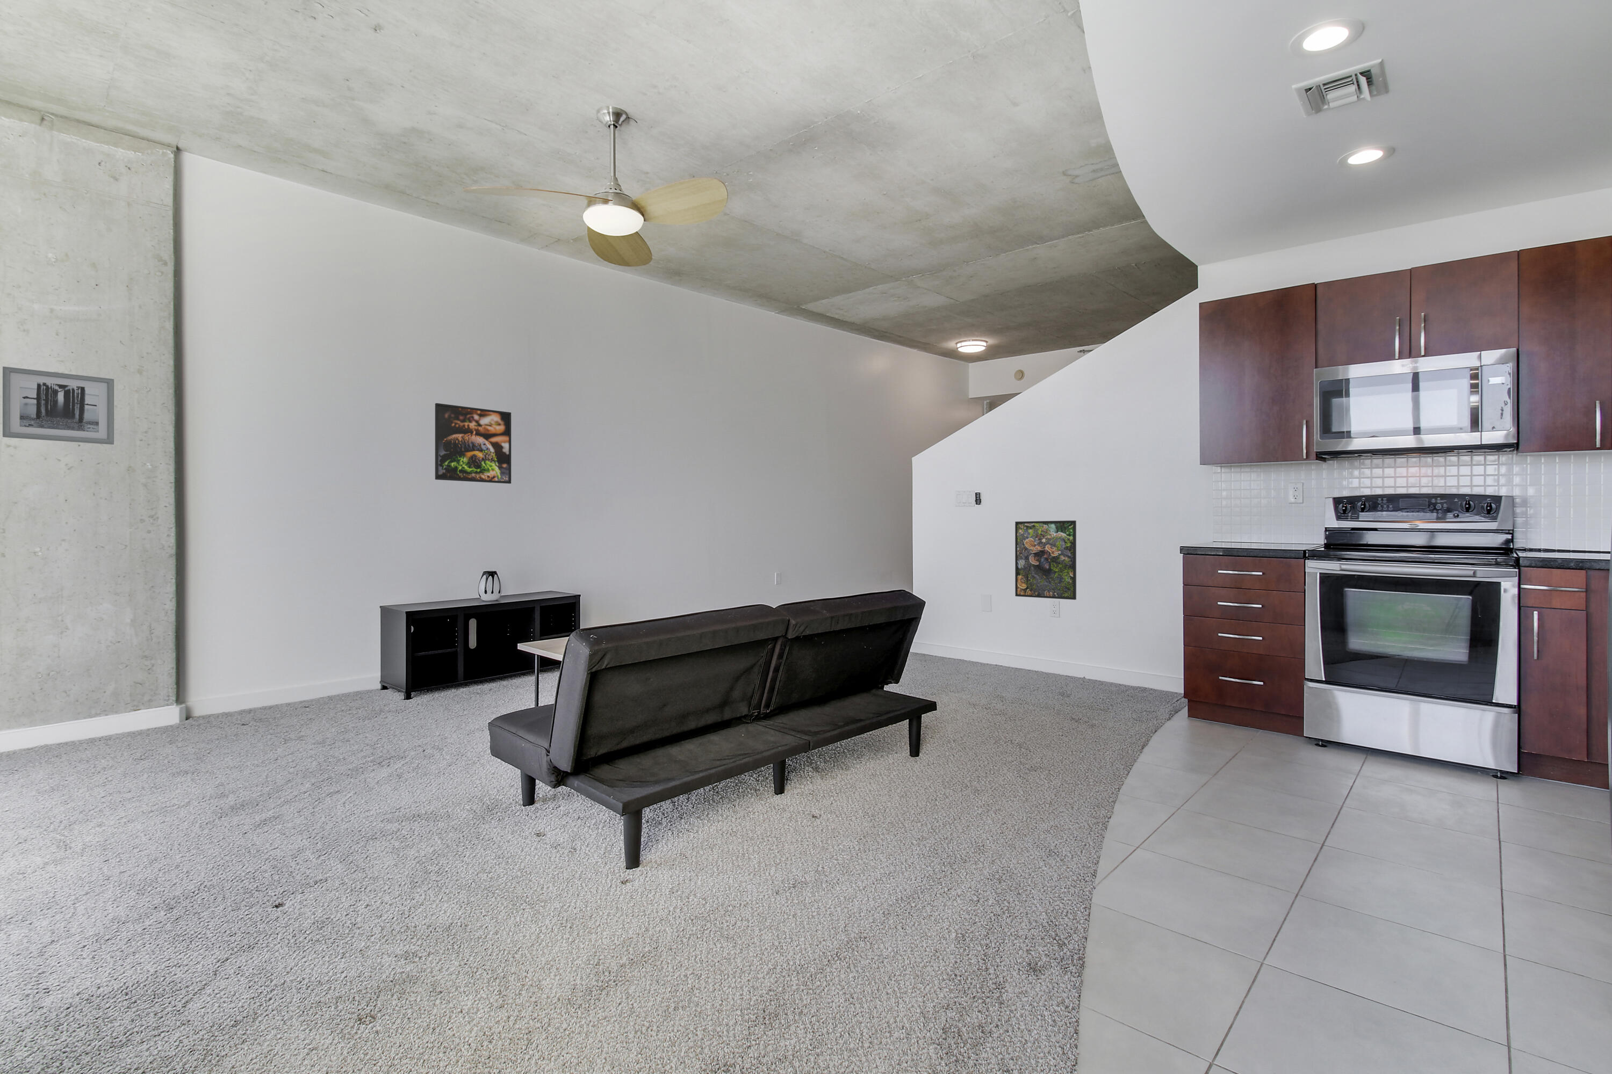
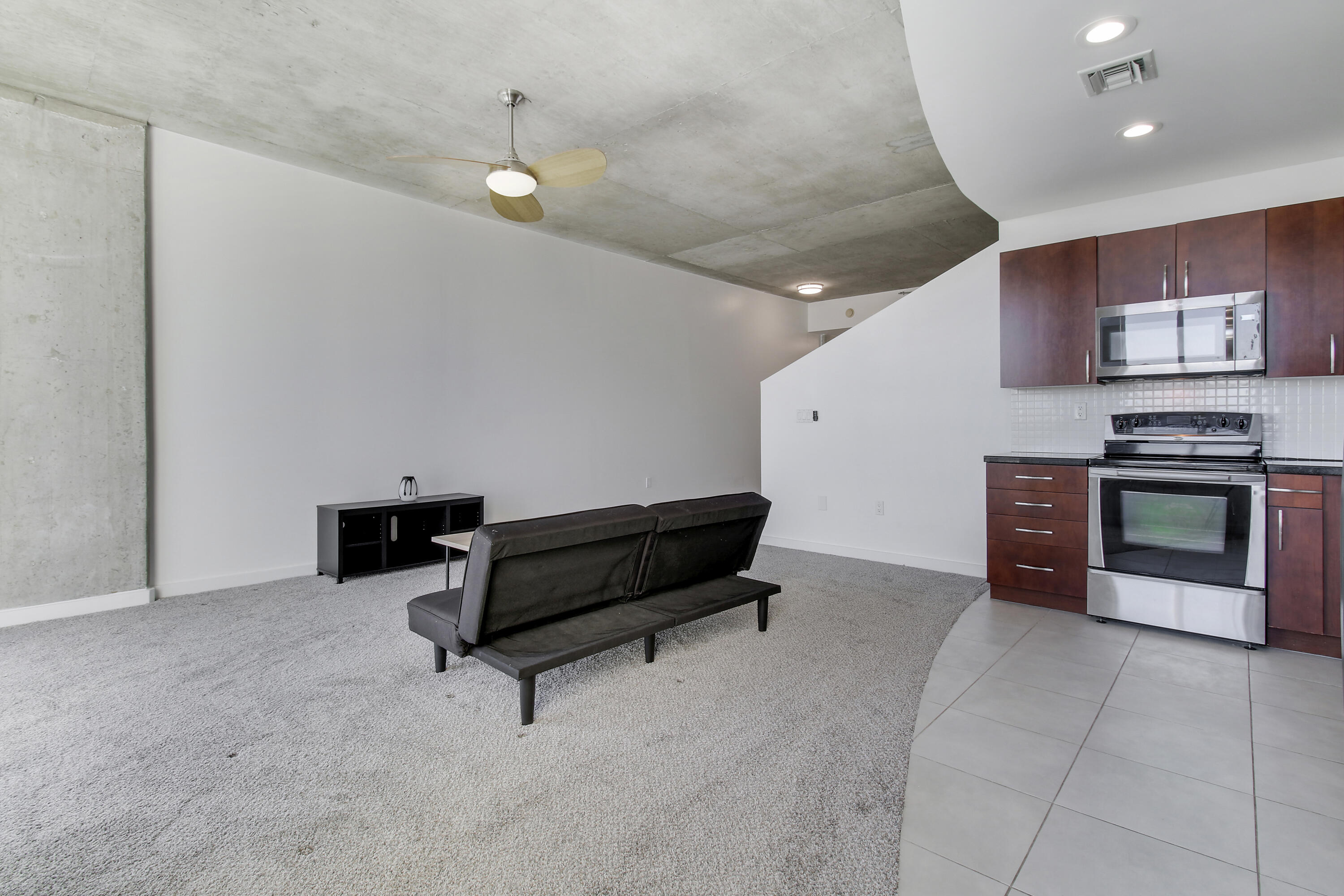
- wall art [2,366,114,445]
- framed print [434,403,511,484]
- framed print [1015,520,1077,601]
